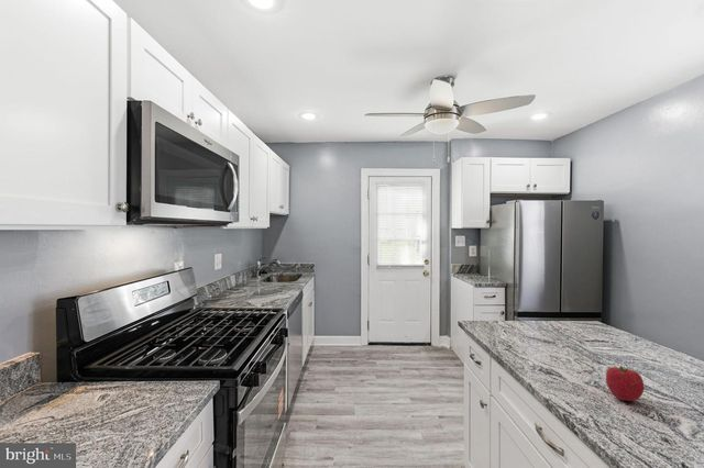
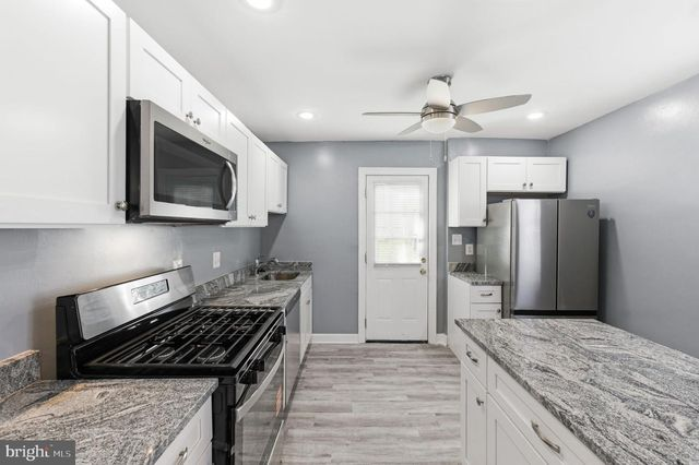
- fruit [605,365,645,402]
